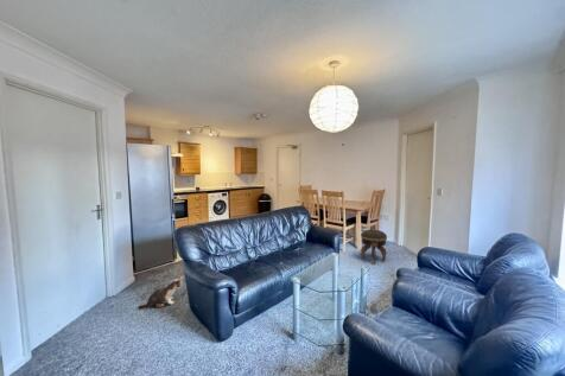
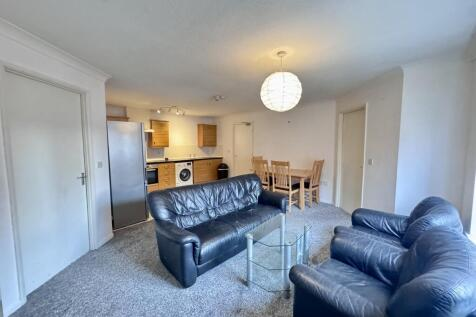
- plush toy [137,275,185,310]
- footstool [360,229,388,266]
